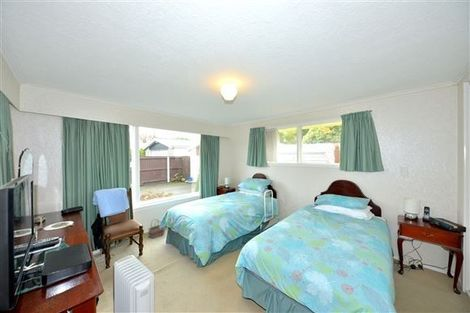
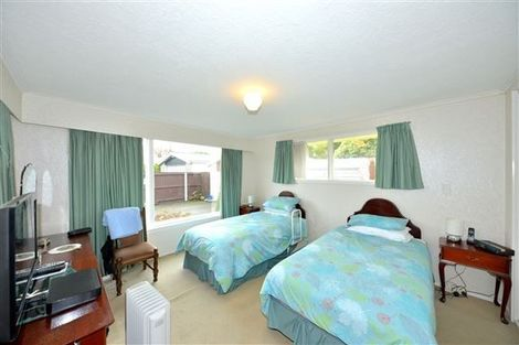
- basket [147,218,166,239]
